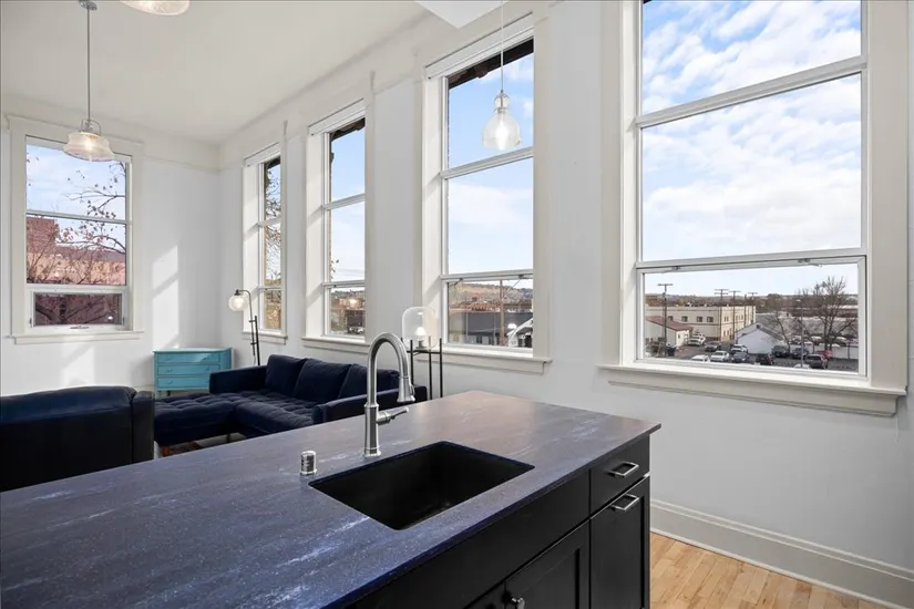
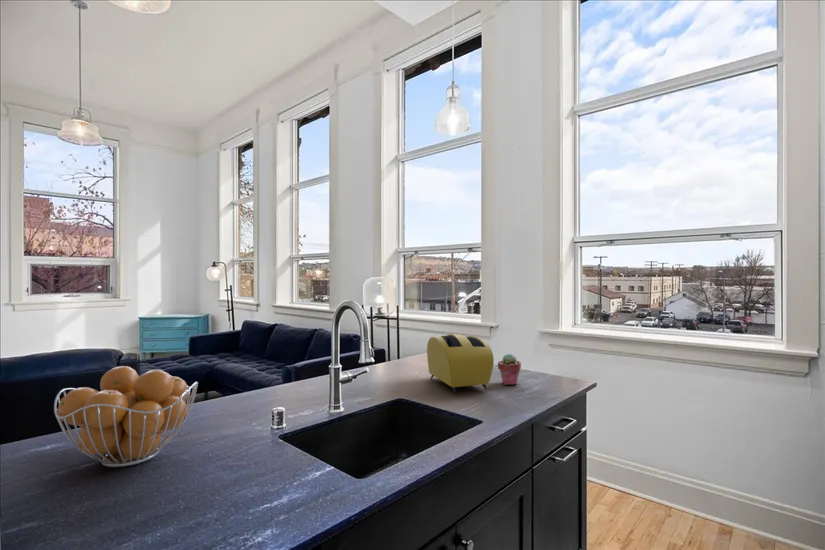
+ potted succulent [497,352,522,386]
+ toaster [426,333,495,395]
+ fruit basket [53,365,199,468]
